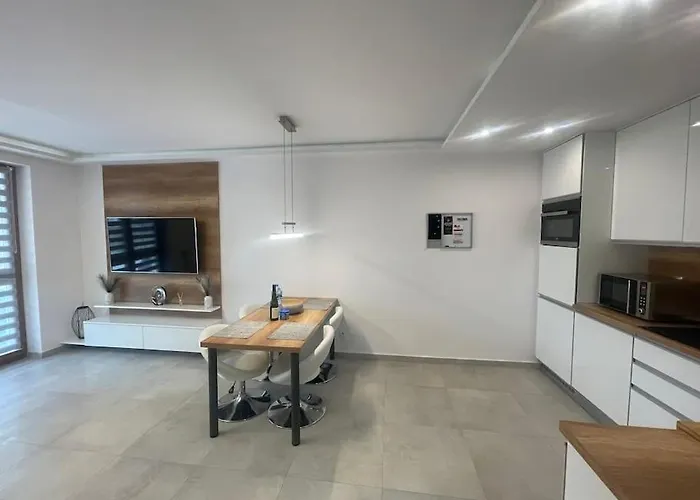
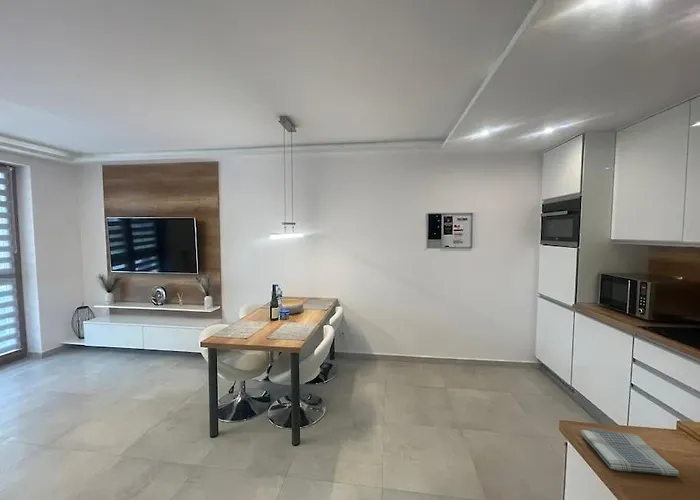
+ dish towel [580,428,681,477]
